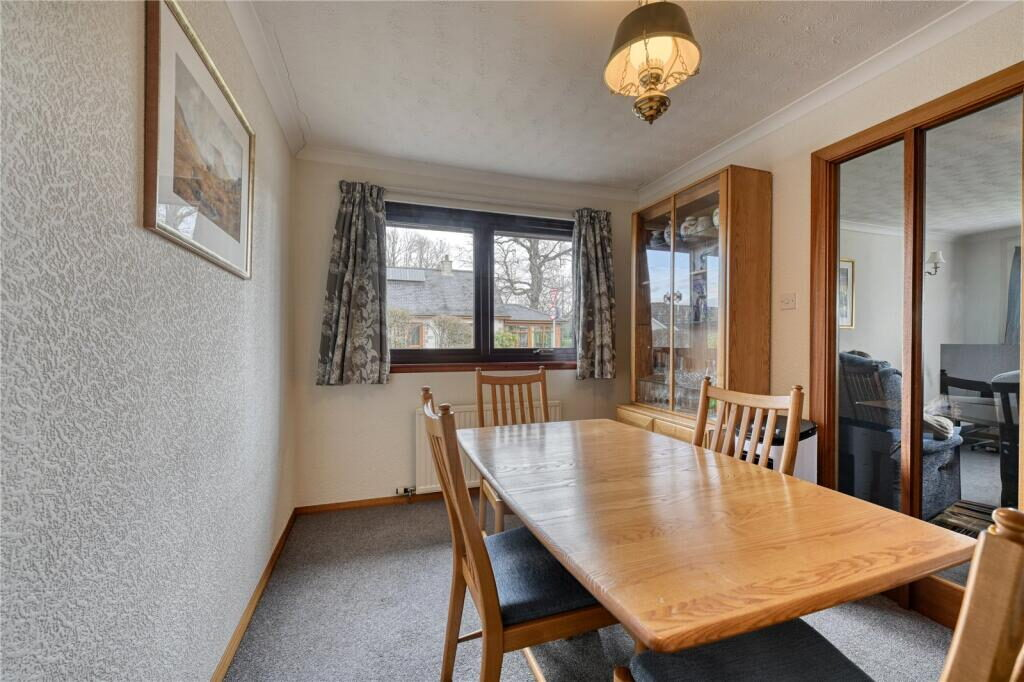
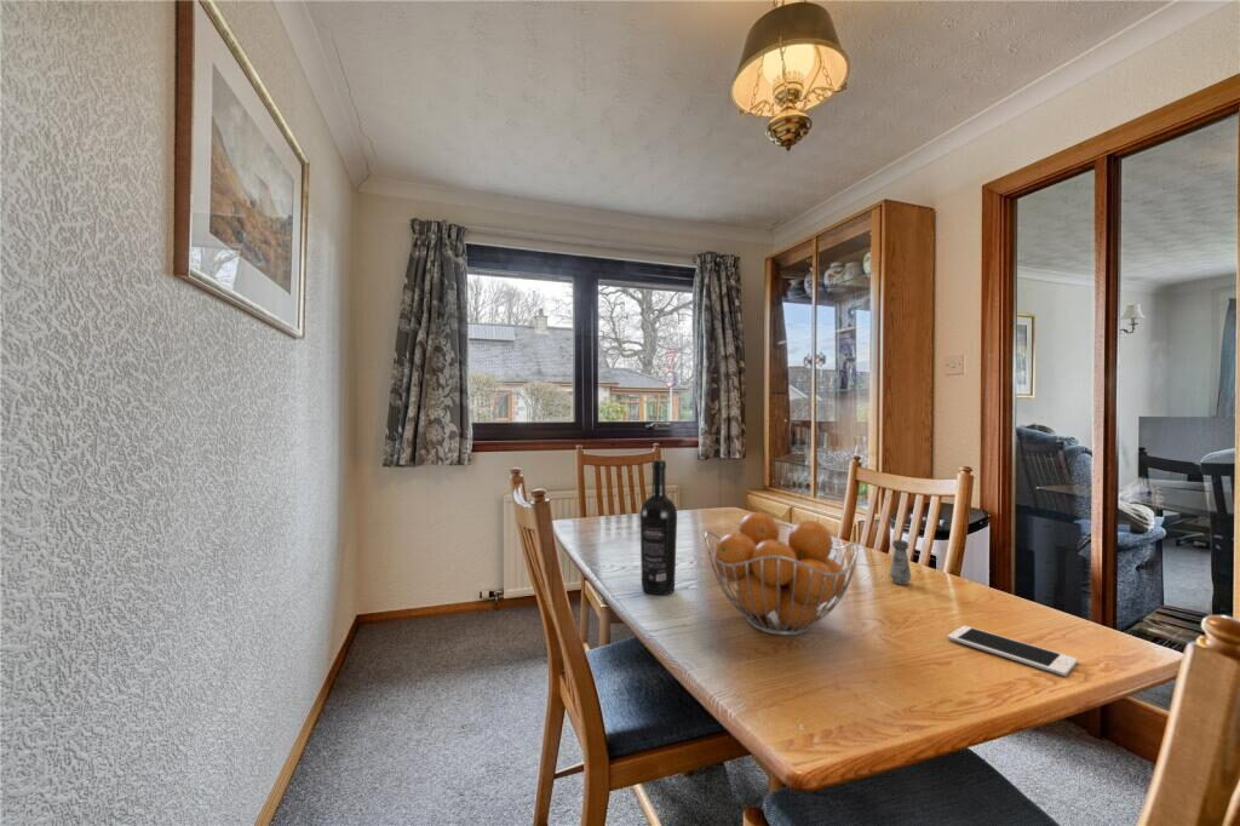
+ wine bottle [639,459,678,596]
+ fruit basket [704,510,860,637]
+ cell phone [947,625,1079,677]
+ salt shaker [889,539,912,586]
